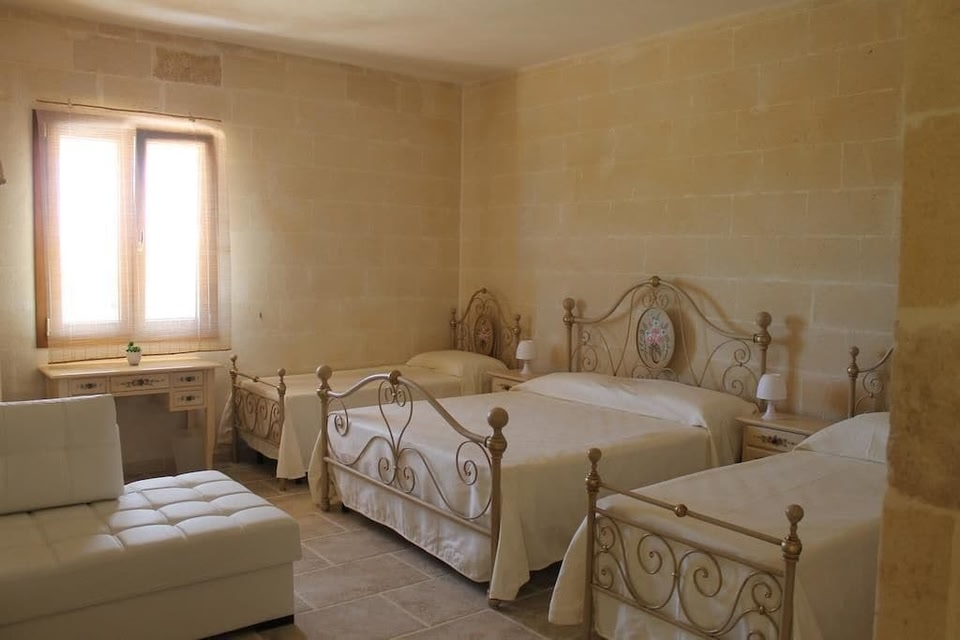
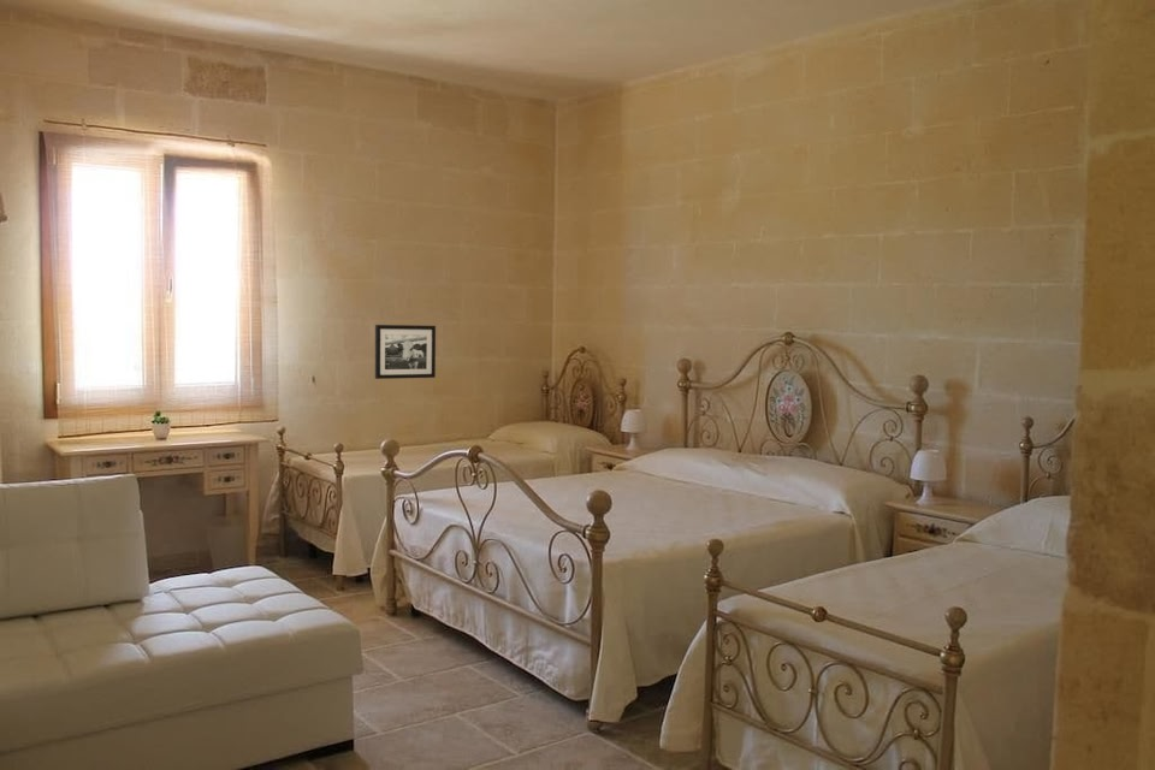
+ picture frame [374,324,437,380]
